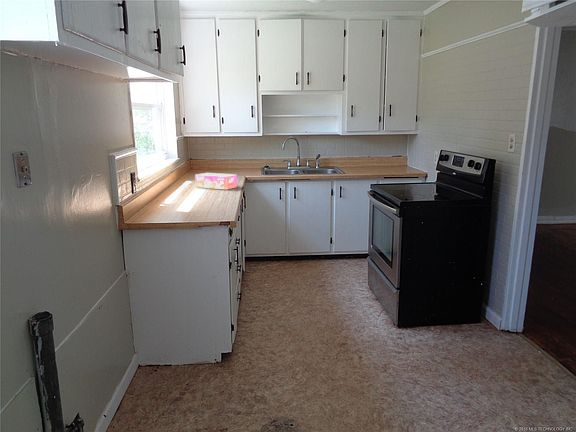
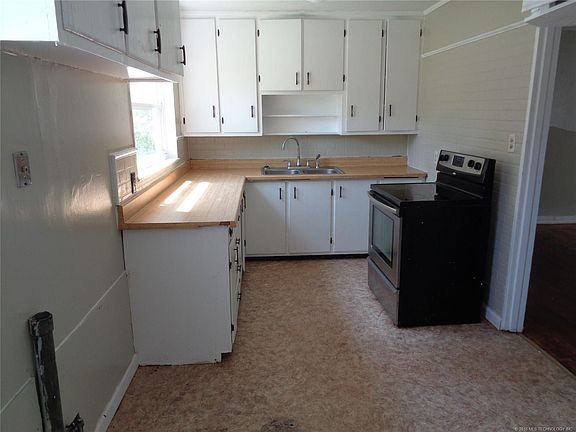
- tissue box [194,172,238,191]
